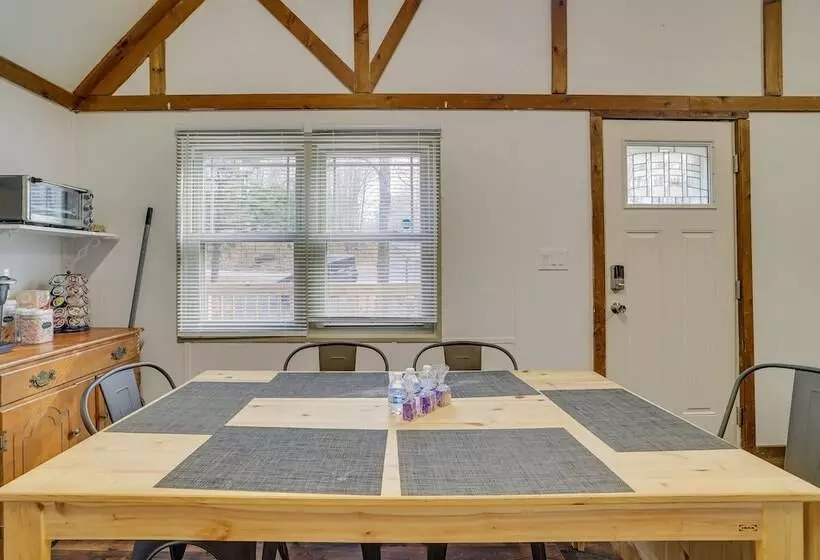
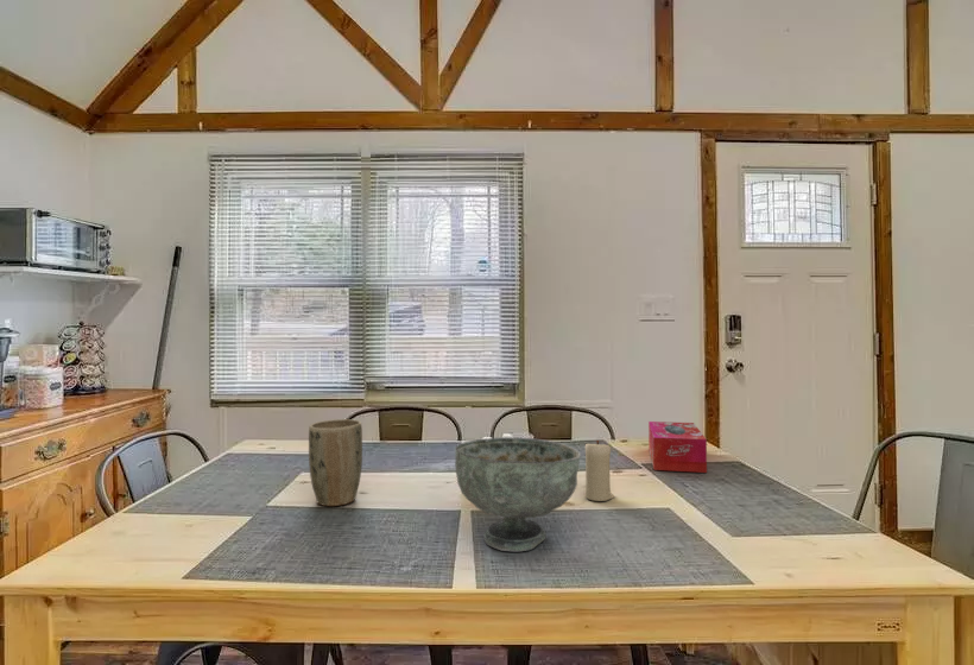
+ decorative bowl [454,436,582,552]
+ tissue box [647,420,708,474]
+ plant pot [308,418,363,507]
+ candle [584,439,615,502]
